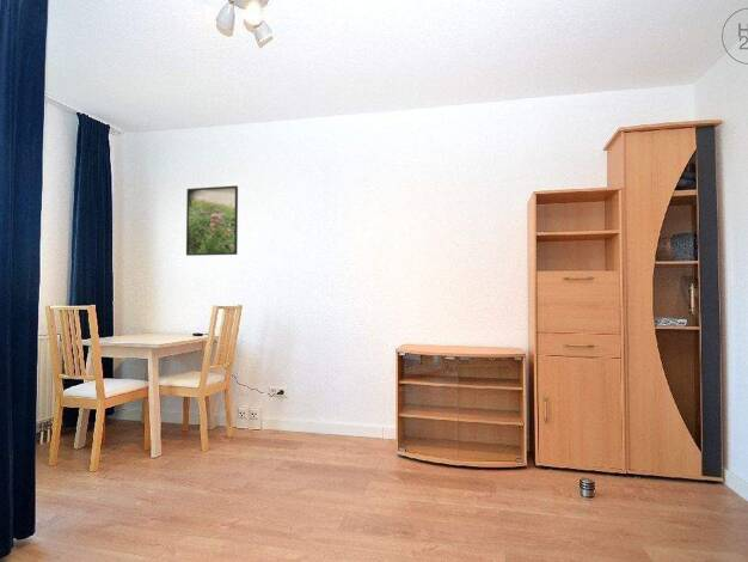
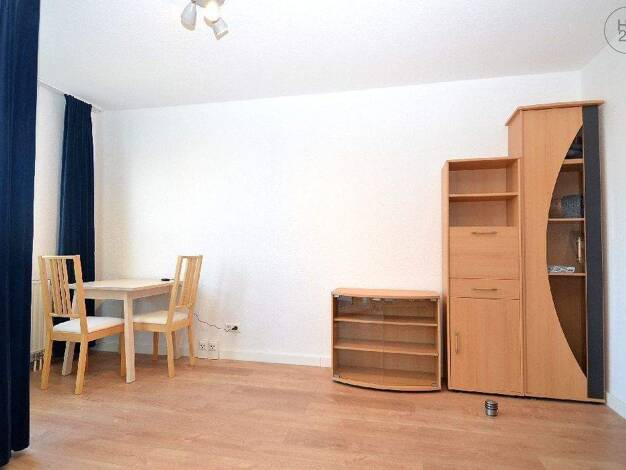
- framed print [185,184,239,257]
